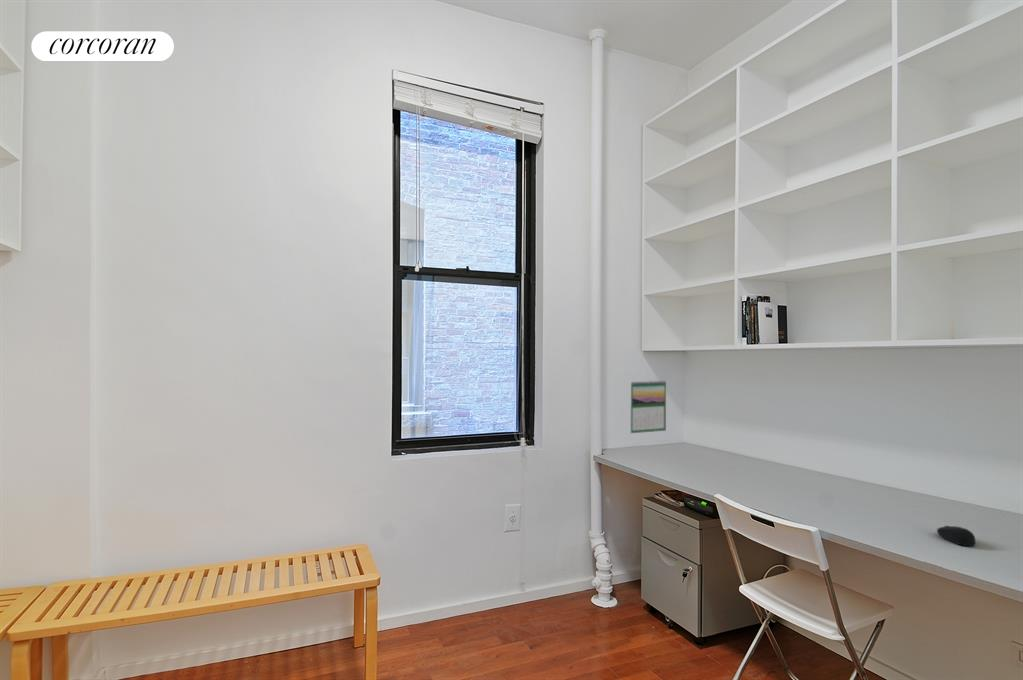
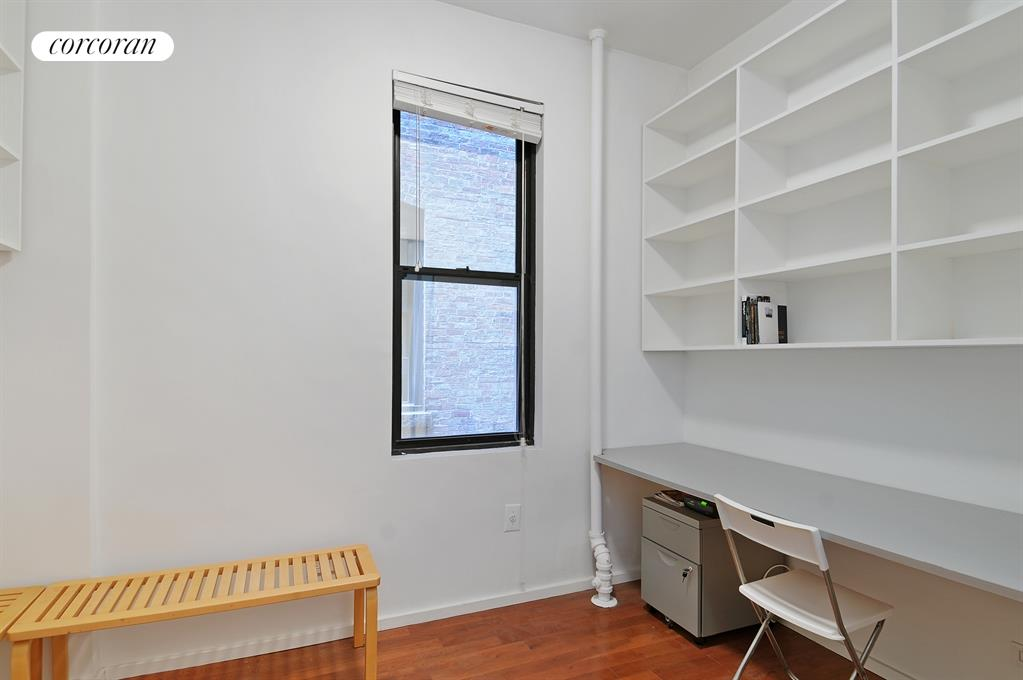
- calendar [629,378,667,434]
- computer mouse [936,525,976,547]
